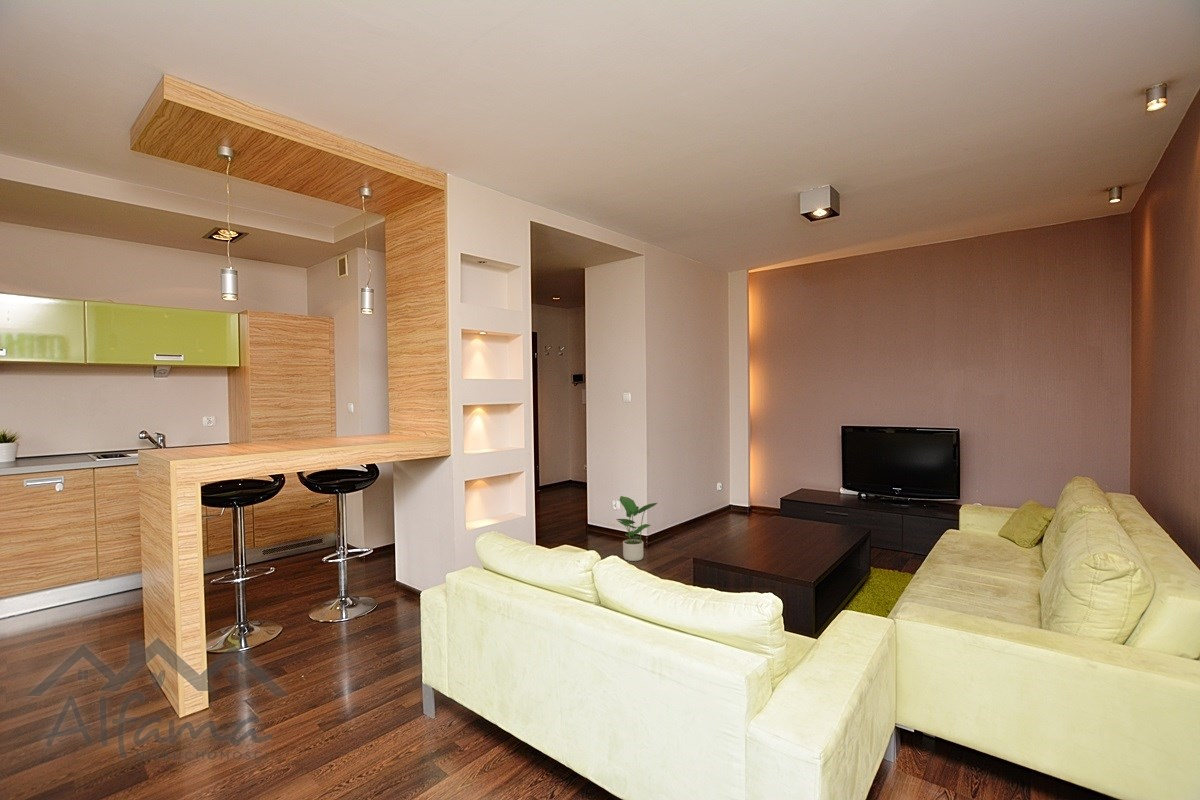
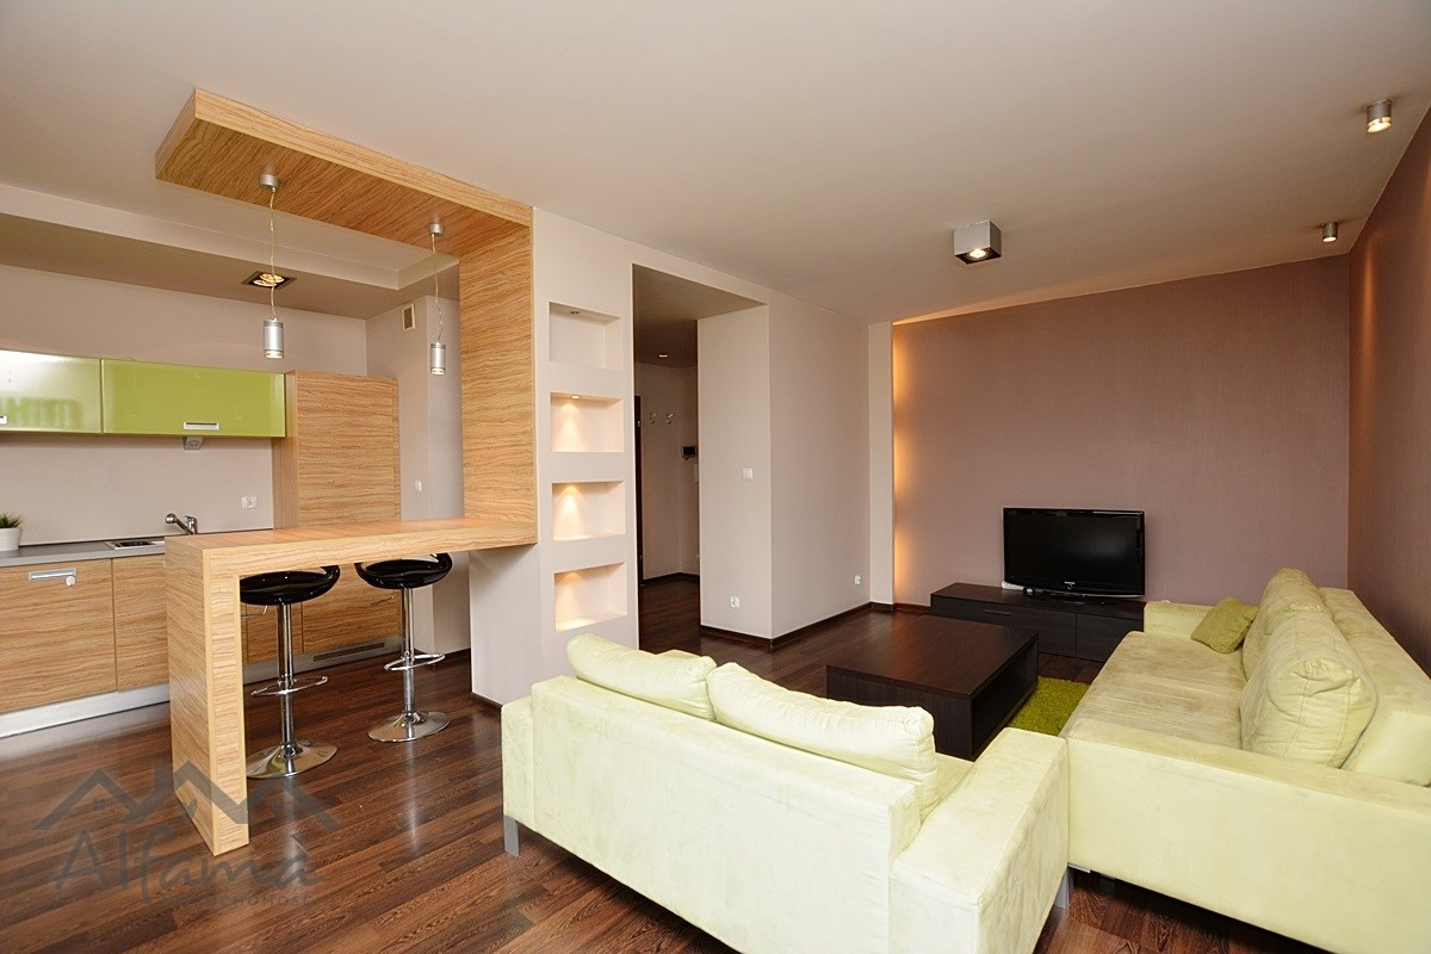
- potted plant [616,495,658,562]
